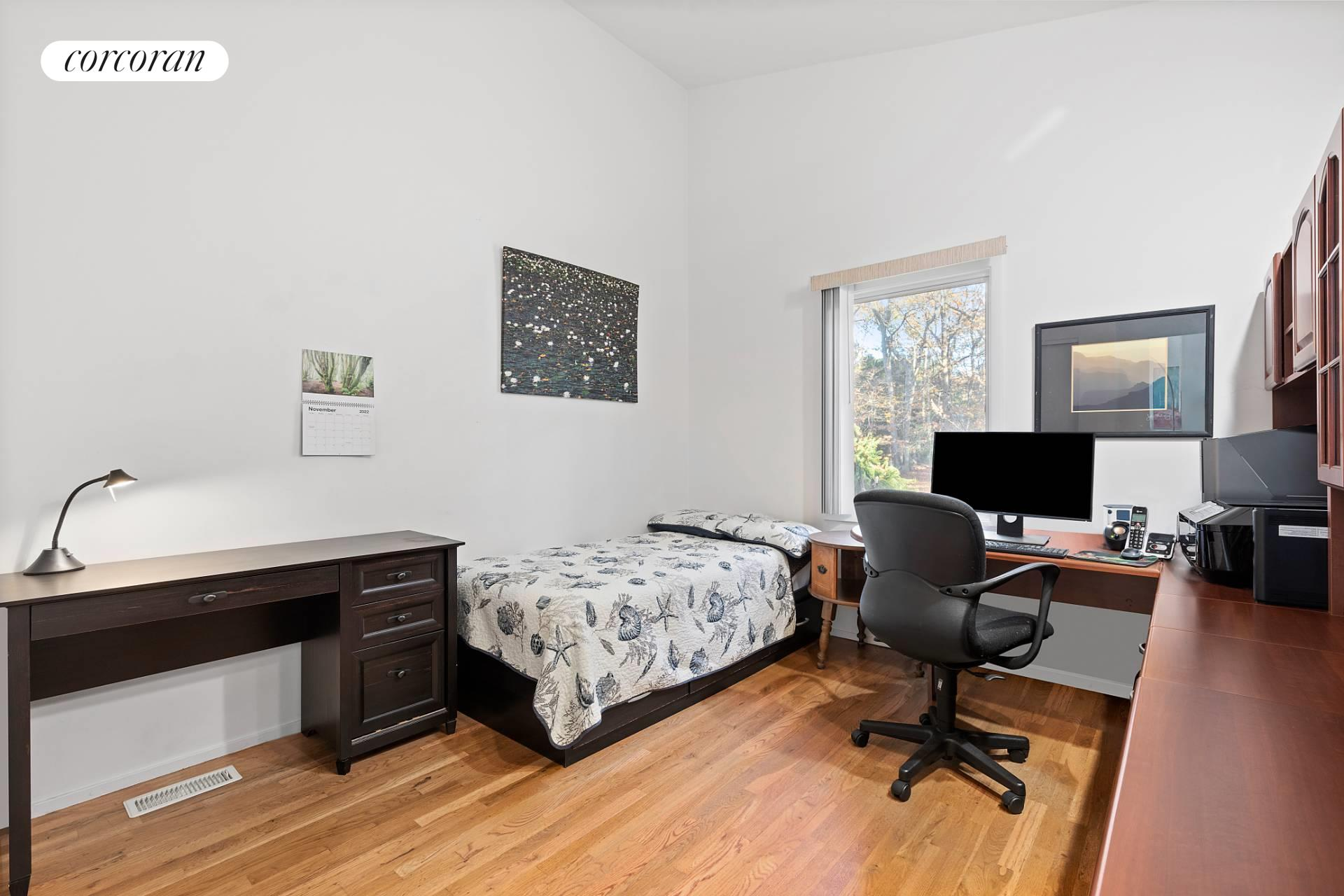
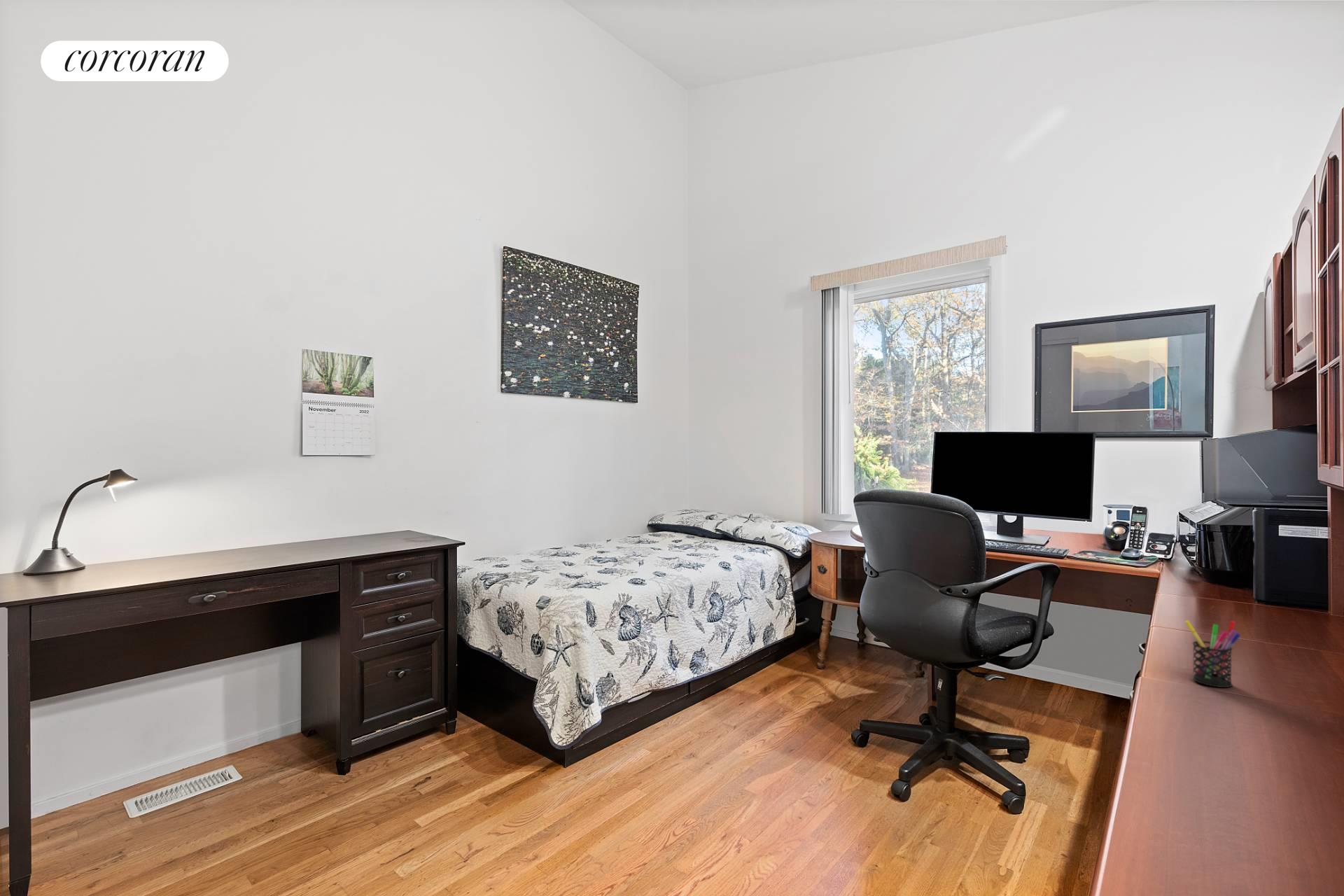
+ pen holder [1184,619,1241,688]
